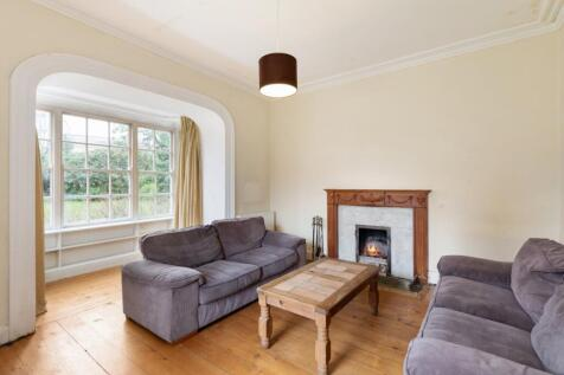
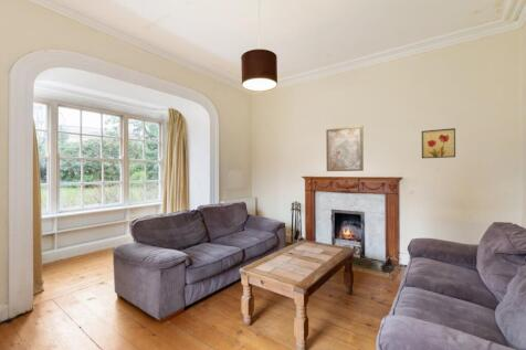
+ wall art [325,125,365,172]
+ wall art [421,127,456,159]
